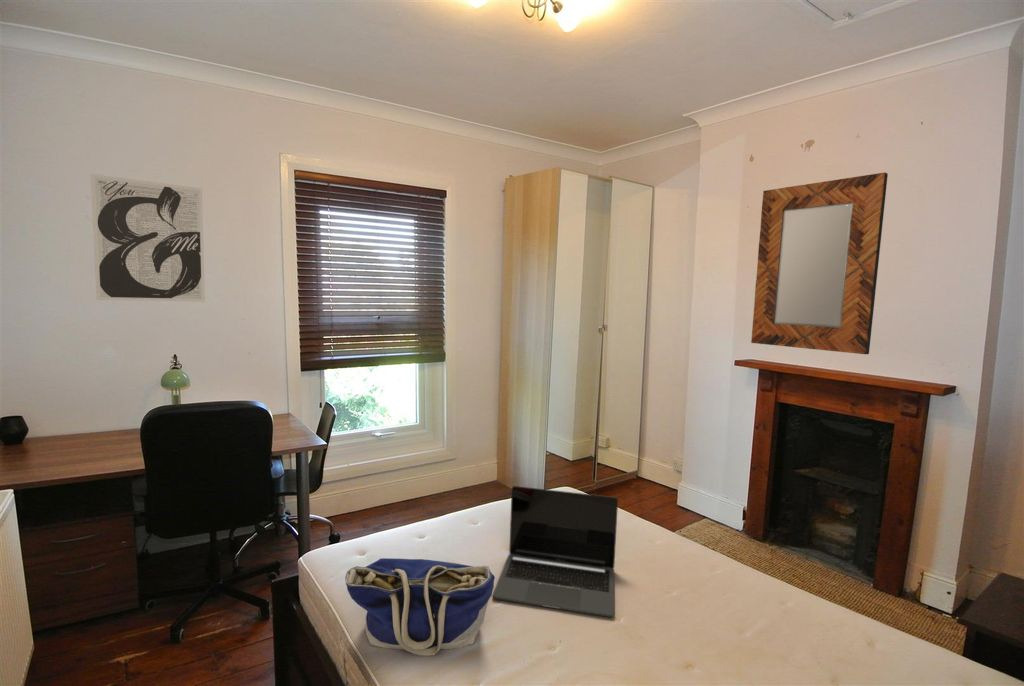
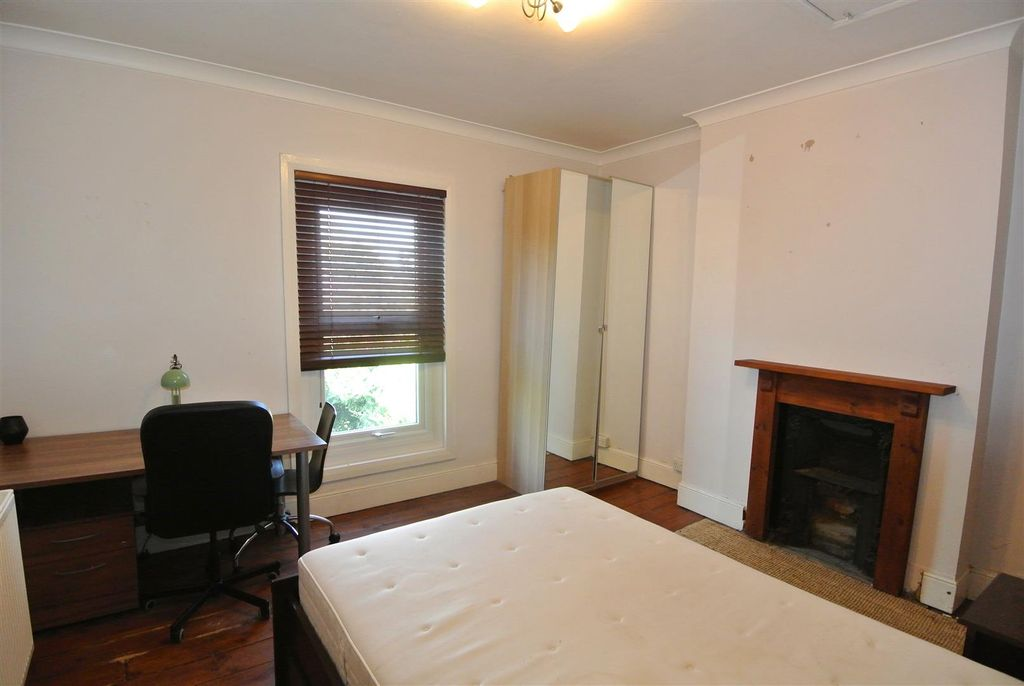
- laptop [492,485,619,618]
- tote bag [344,557,496,657]
- home mirror [750,172,889,355]
- wall art [90,173,206,303]
